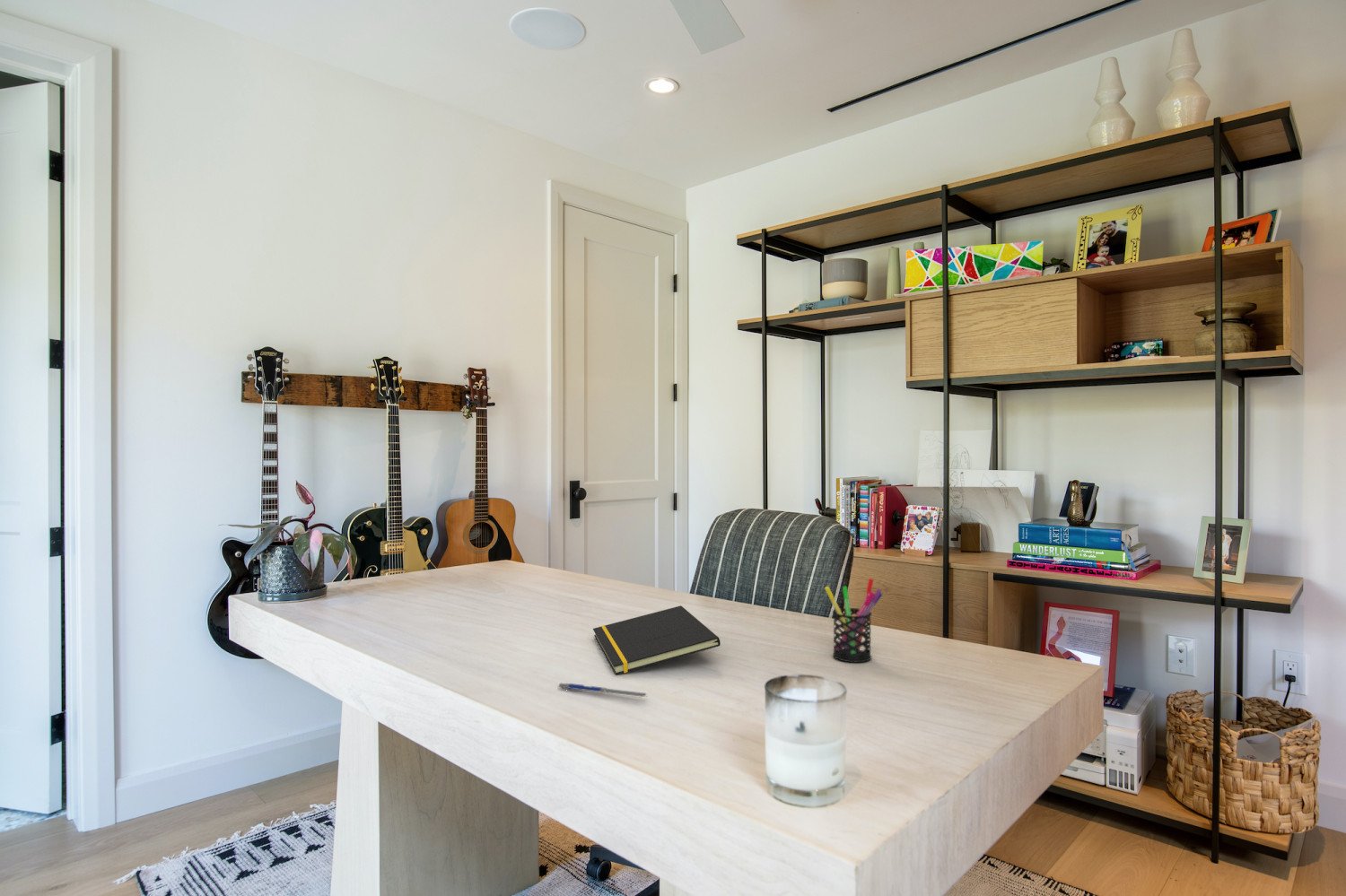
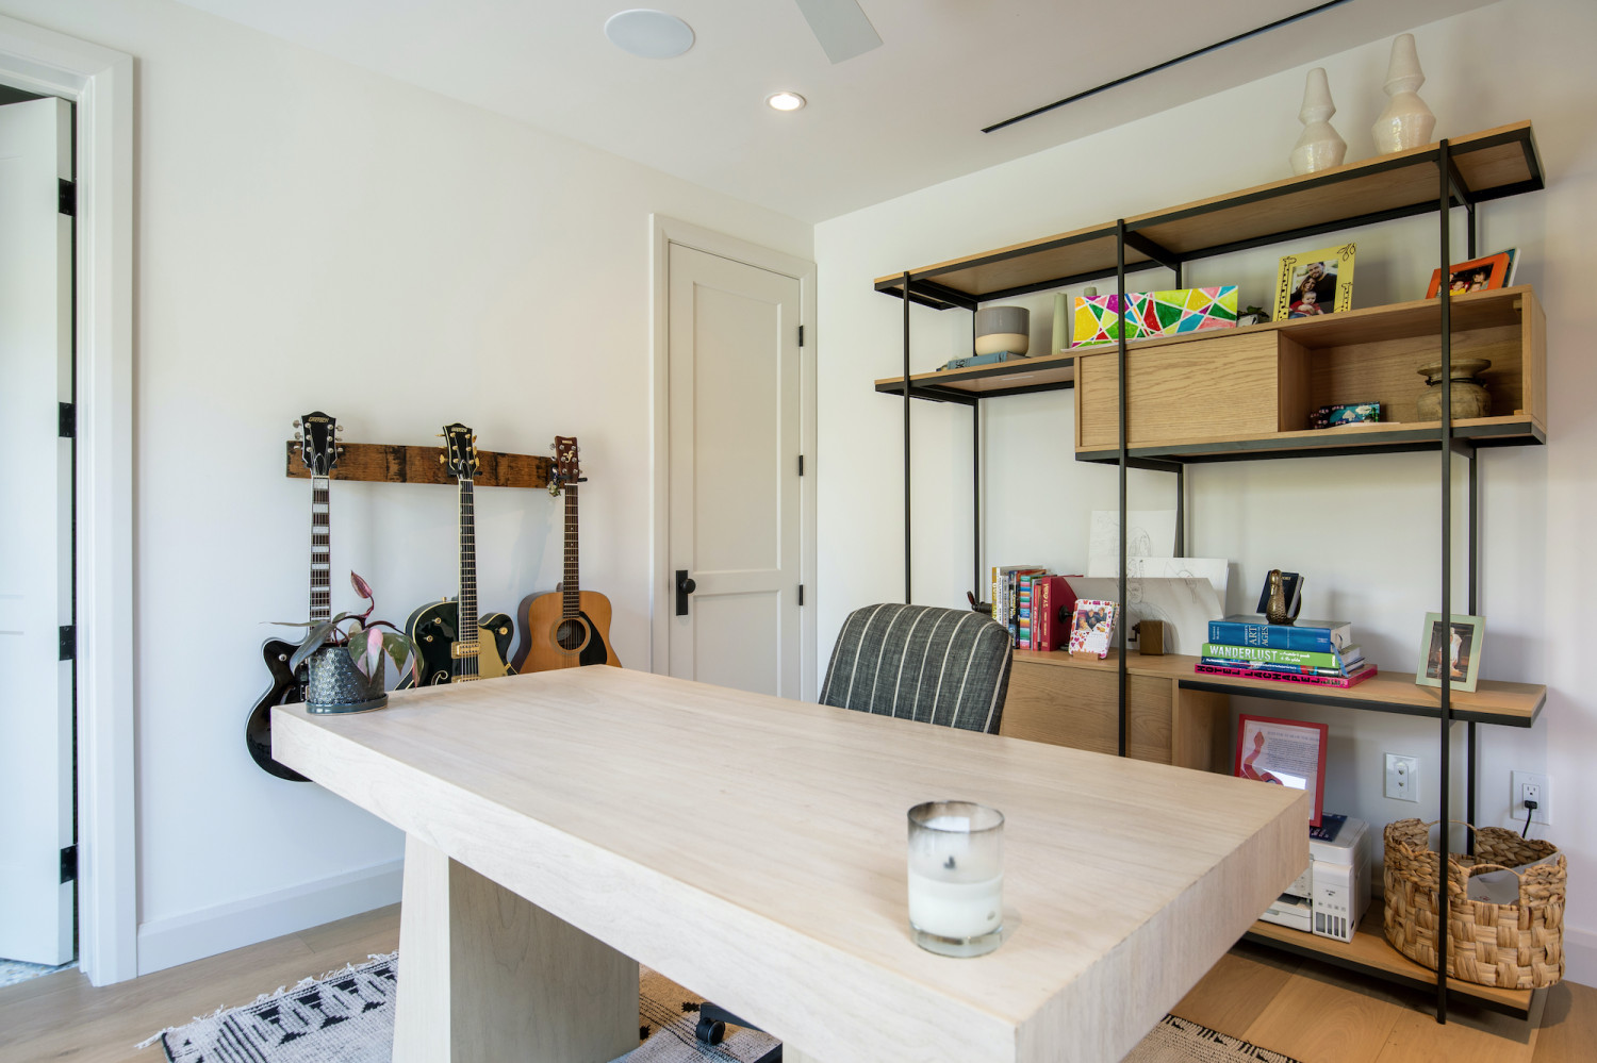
- pen [558,683,649,699]
- notepad [592,605,721,675]
- pen holder [824,578,883,663]
